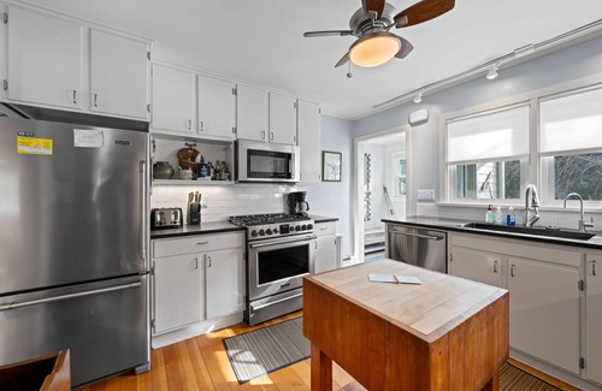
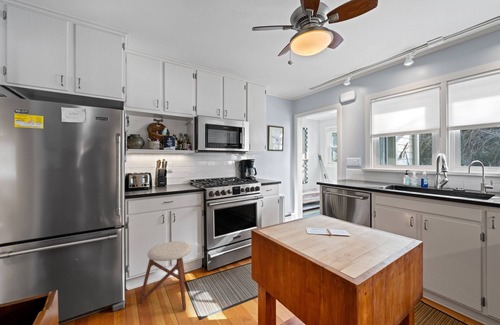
+ stool [138,240,193,311]
